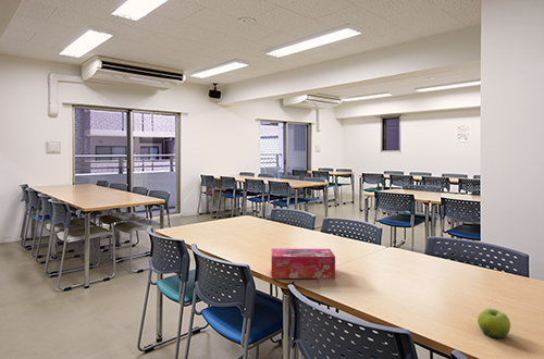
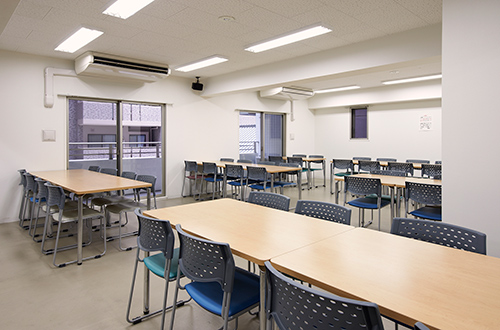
- fruit [477,308,511,339]
- tissue box [271,248,336,280]
